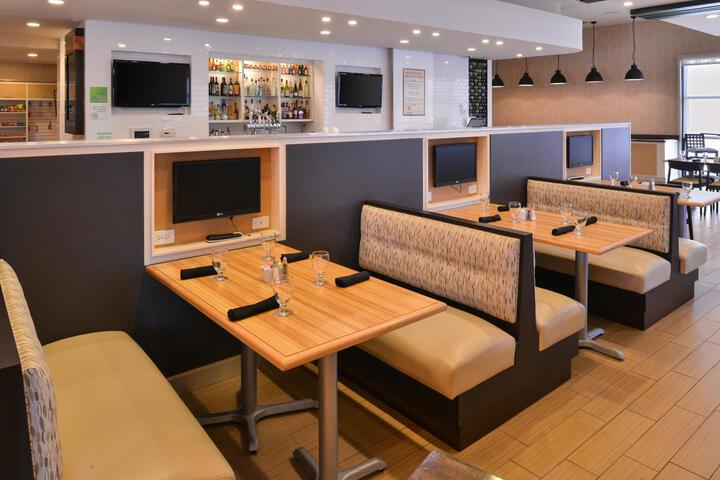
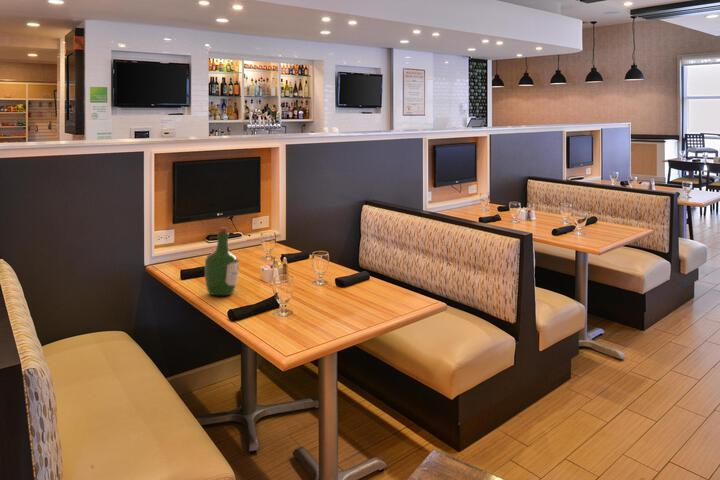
+ wine bottle [204,226,240,296]
